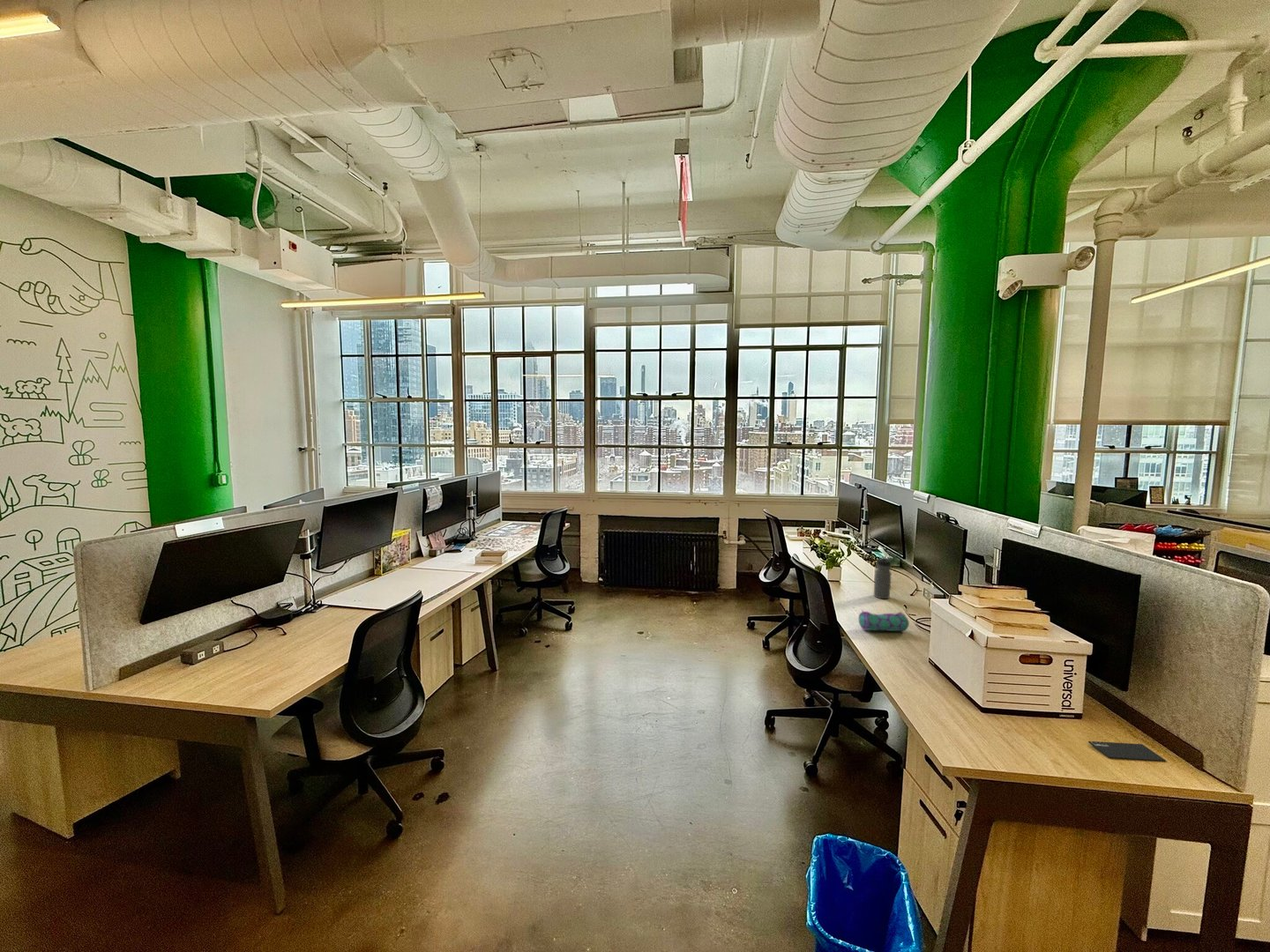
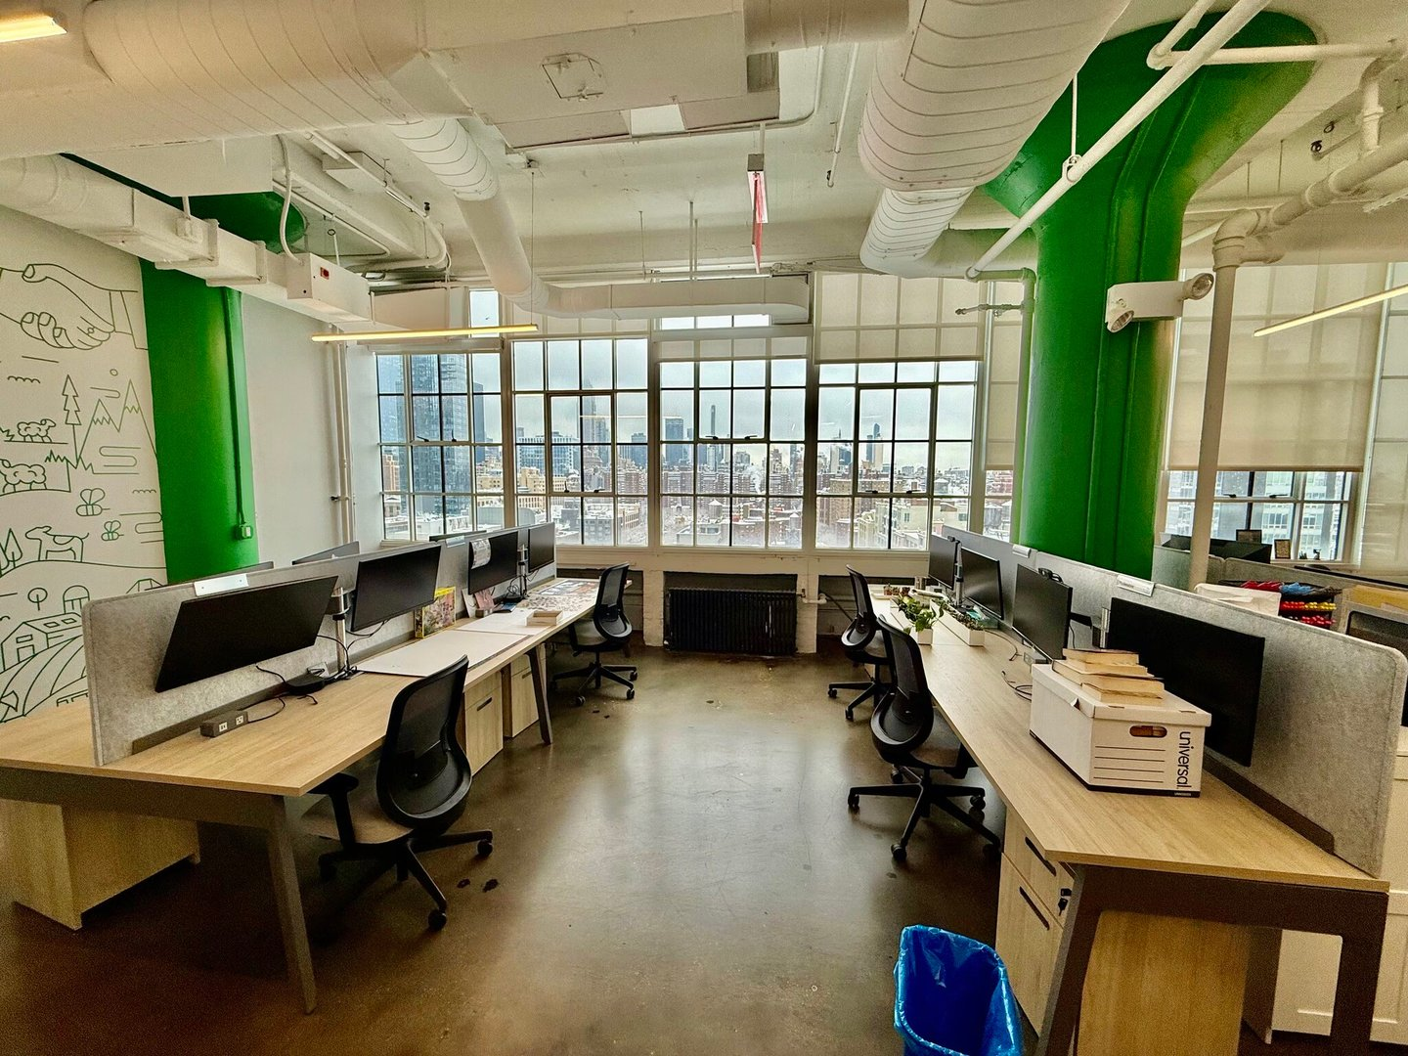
- smartphone [1087,740,1167,762]
- pencil case [858,609,910,632]
- water bottle [873,556,893,599]
